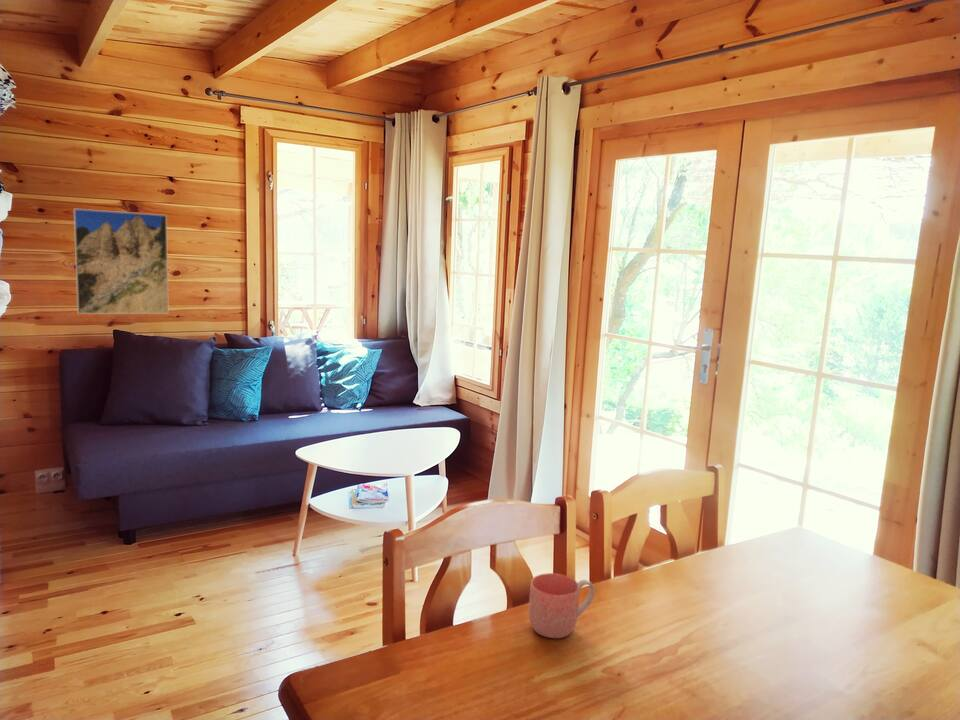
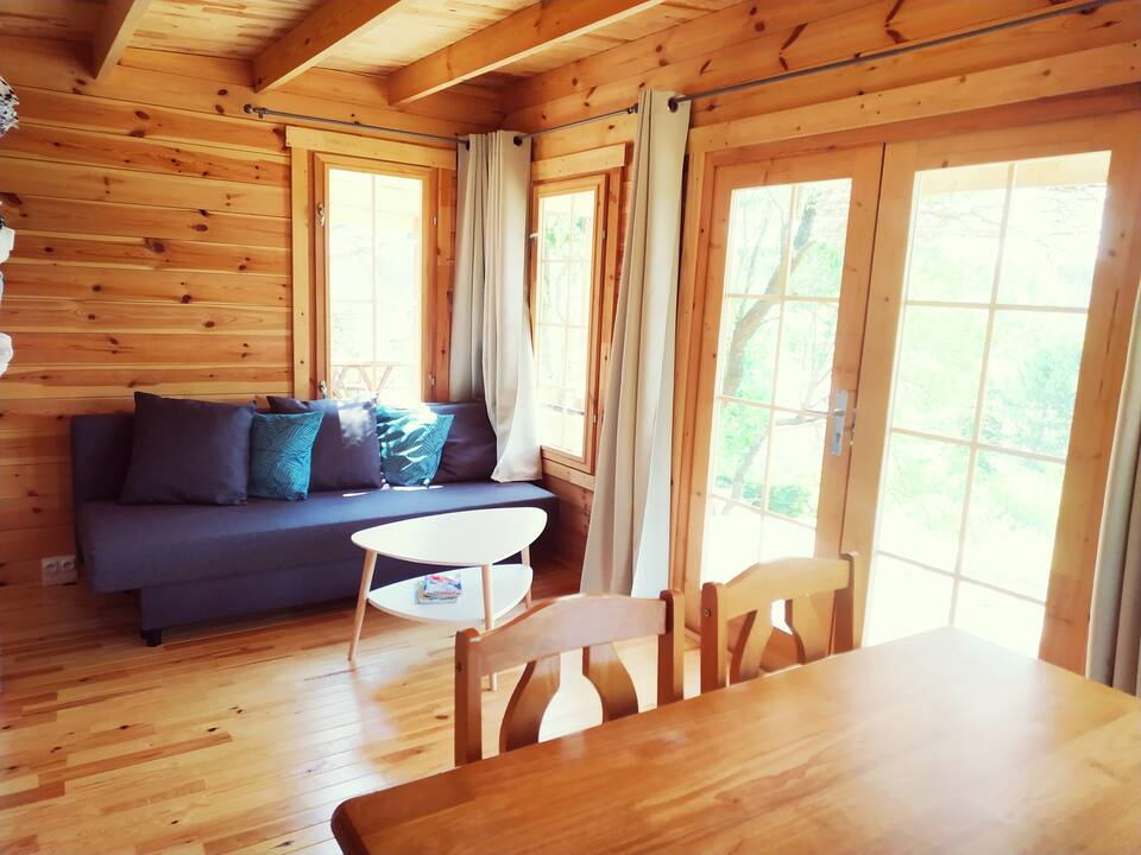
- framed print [73,208,170,315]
- mug [528,572,596,639]
